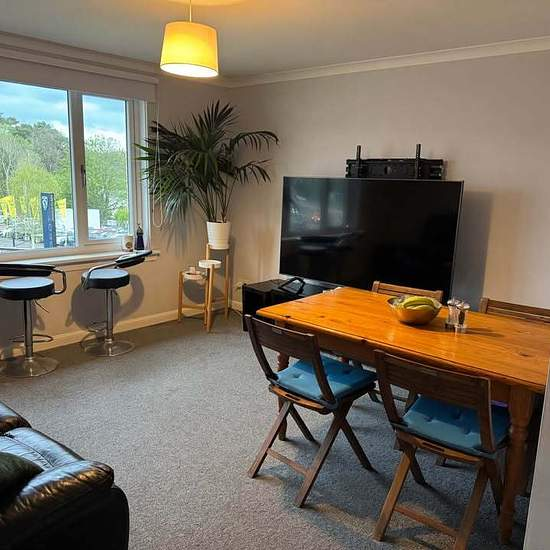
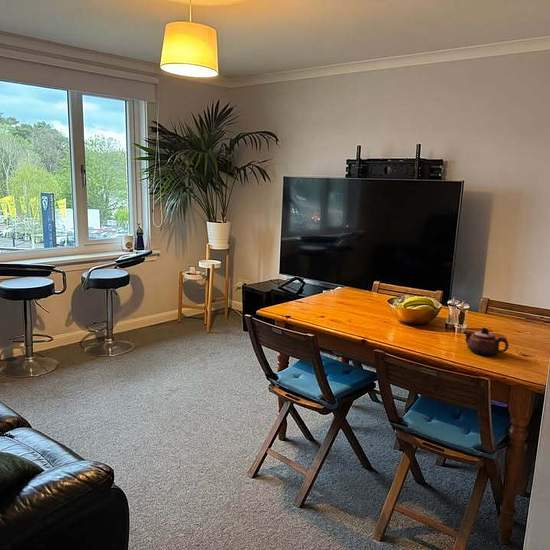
+ teapot [462,326,510,356]
